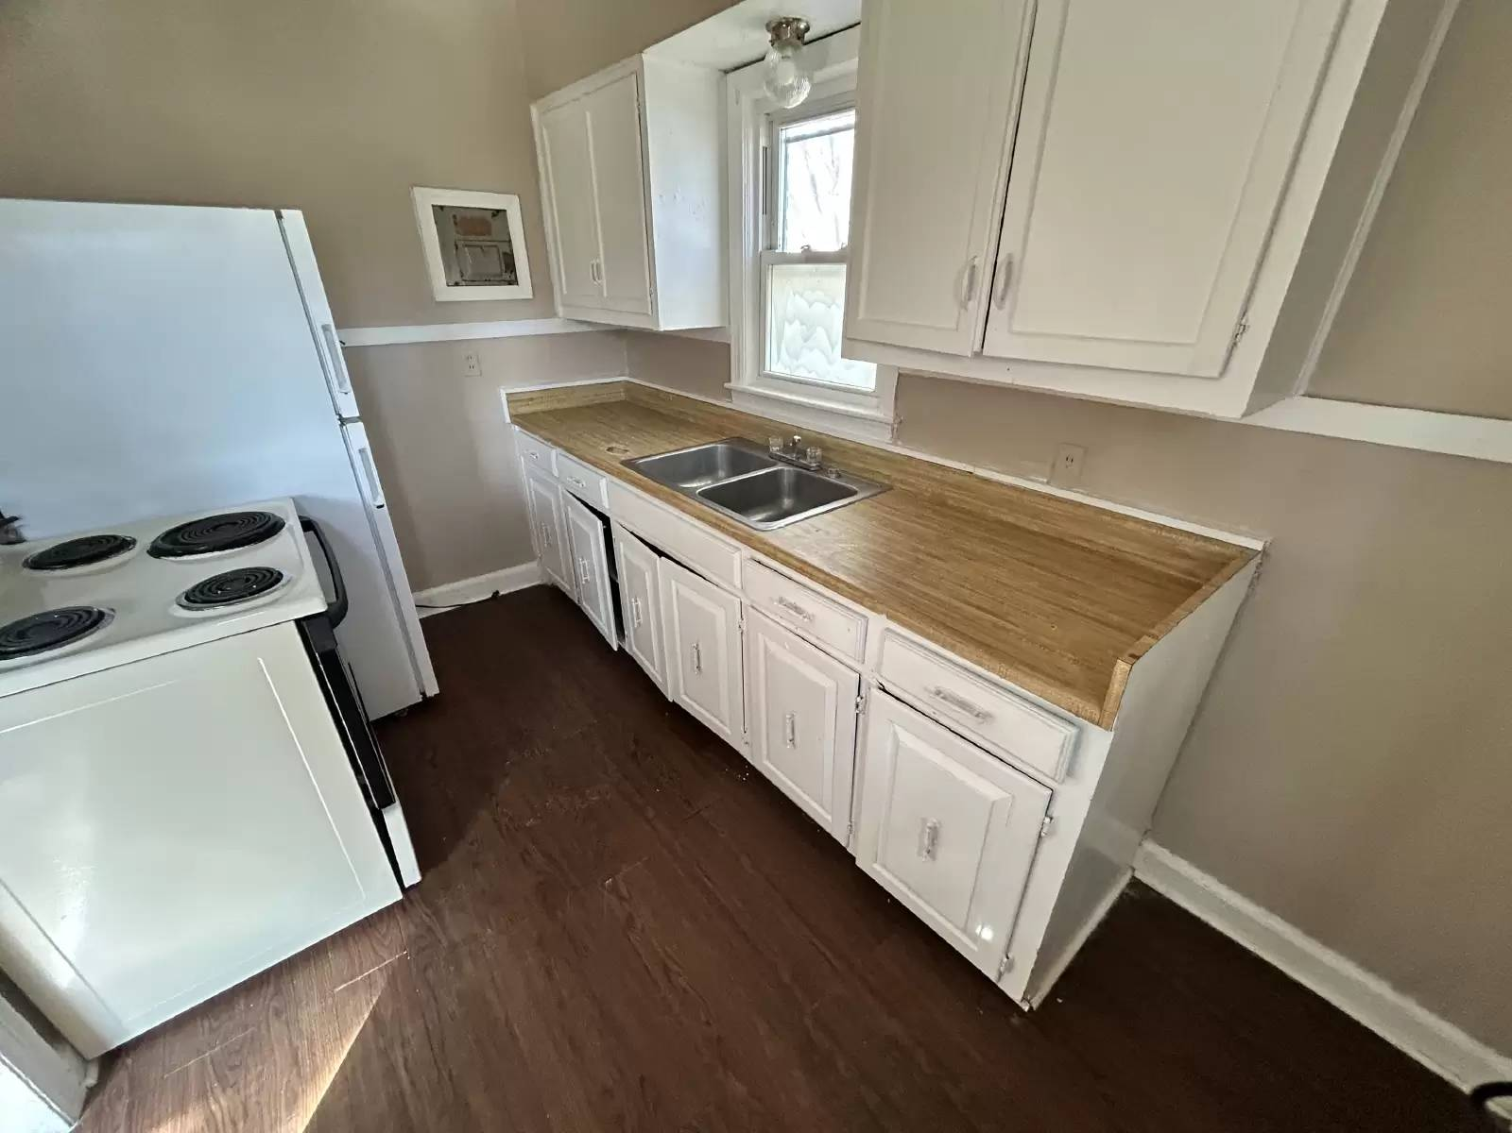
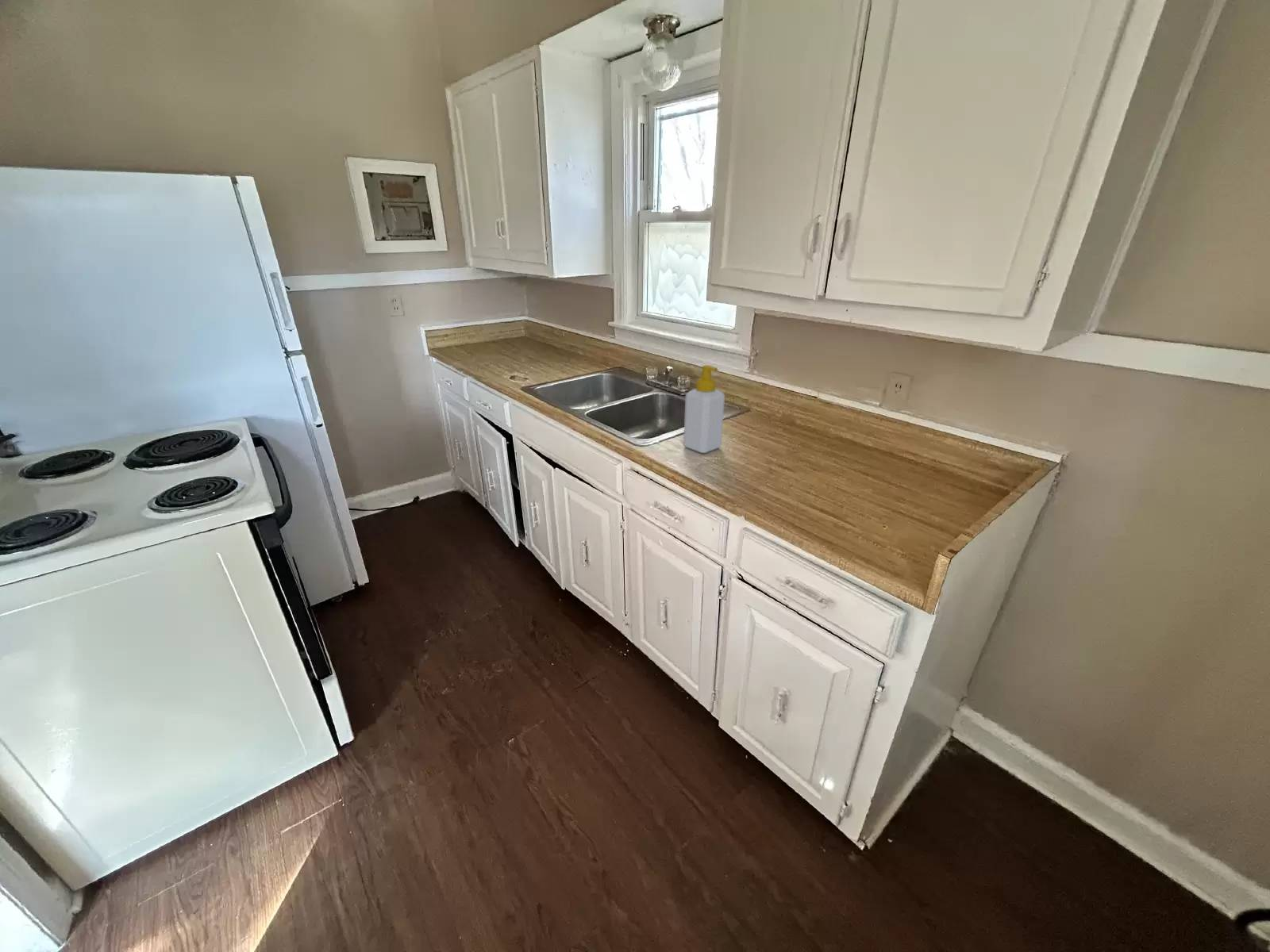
+ soap bottle [683,364,725,454]
